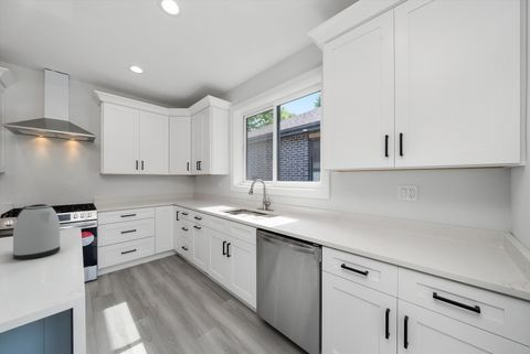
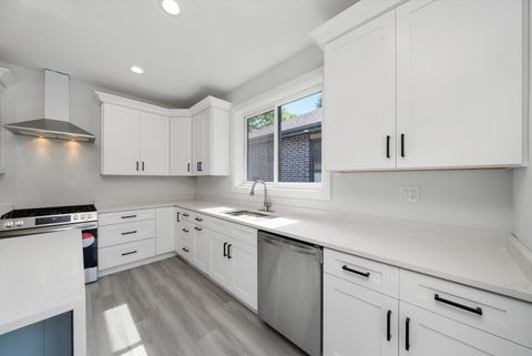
- kettle [12,203,62,260]
